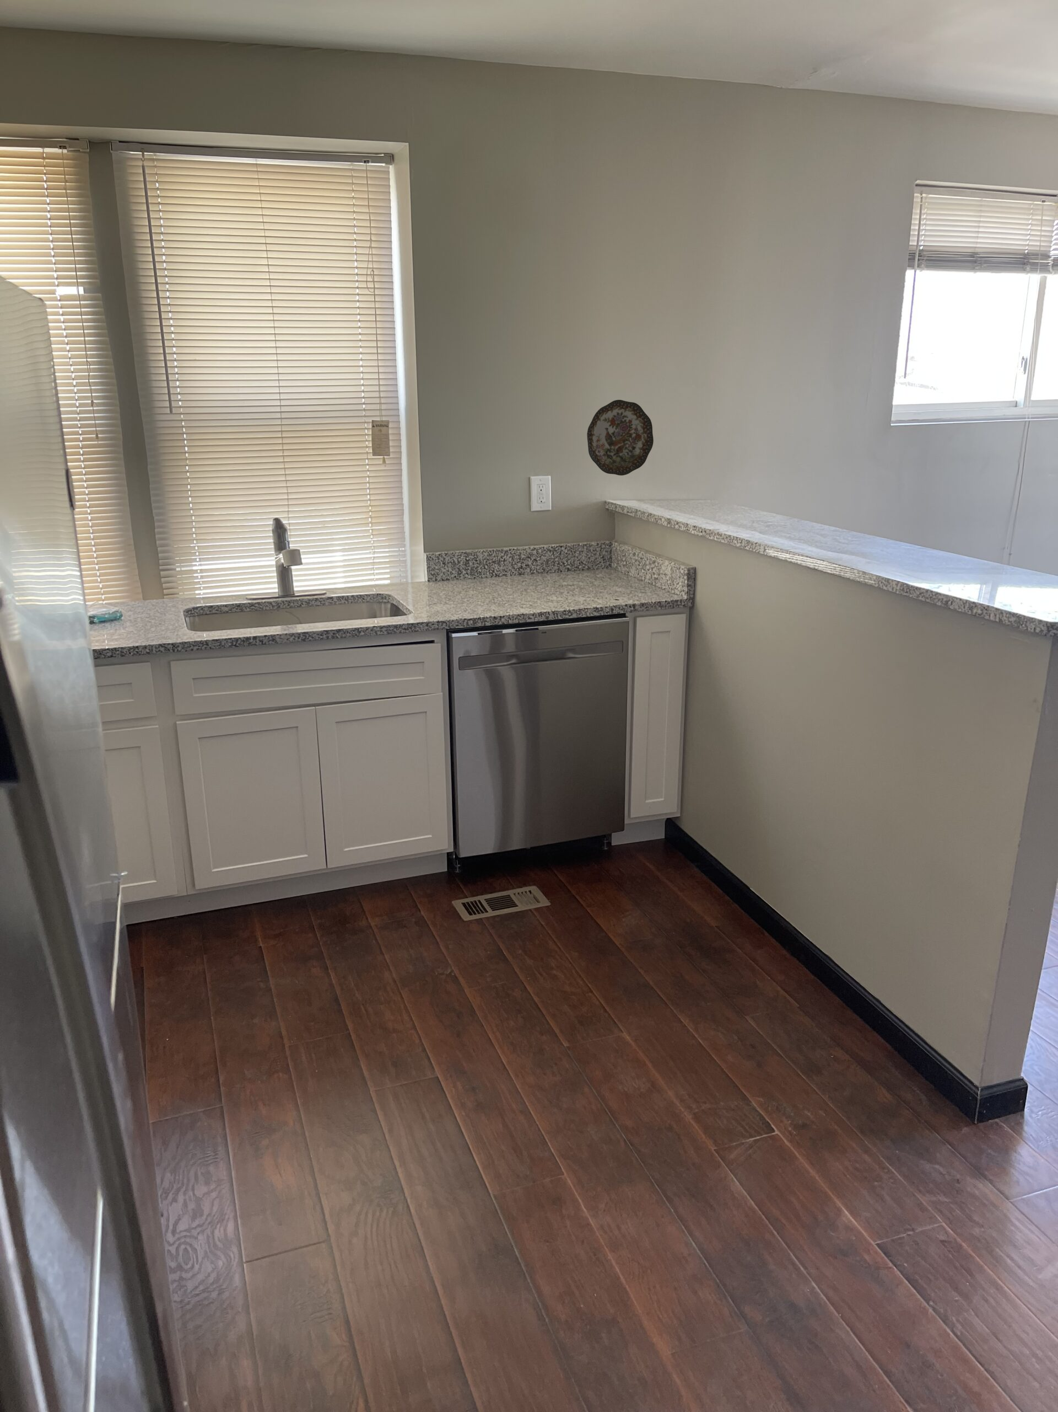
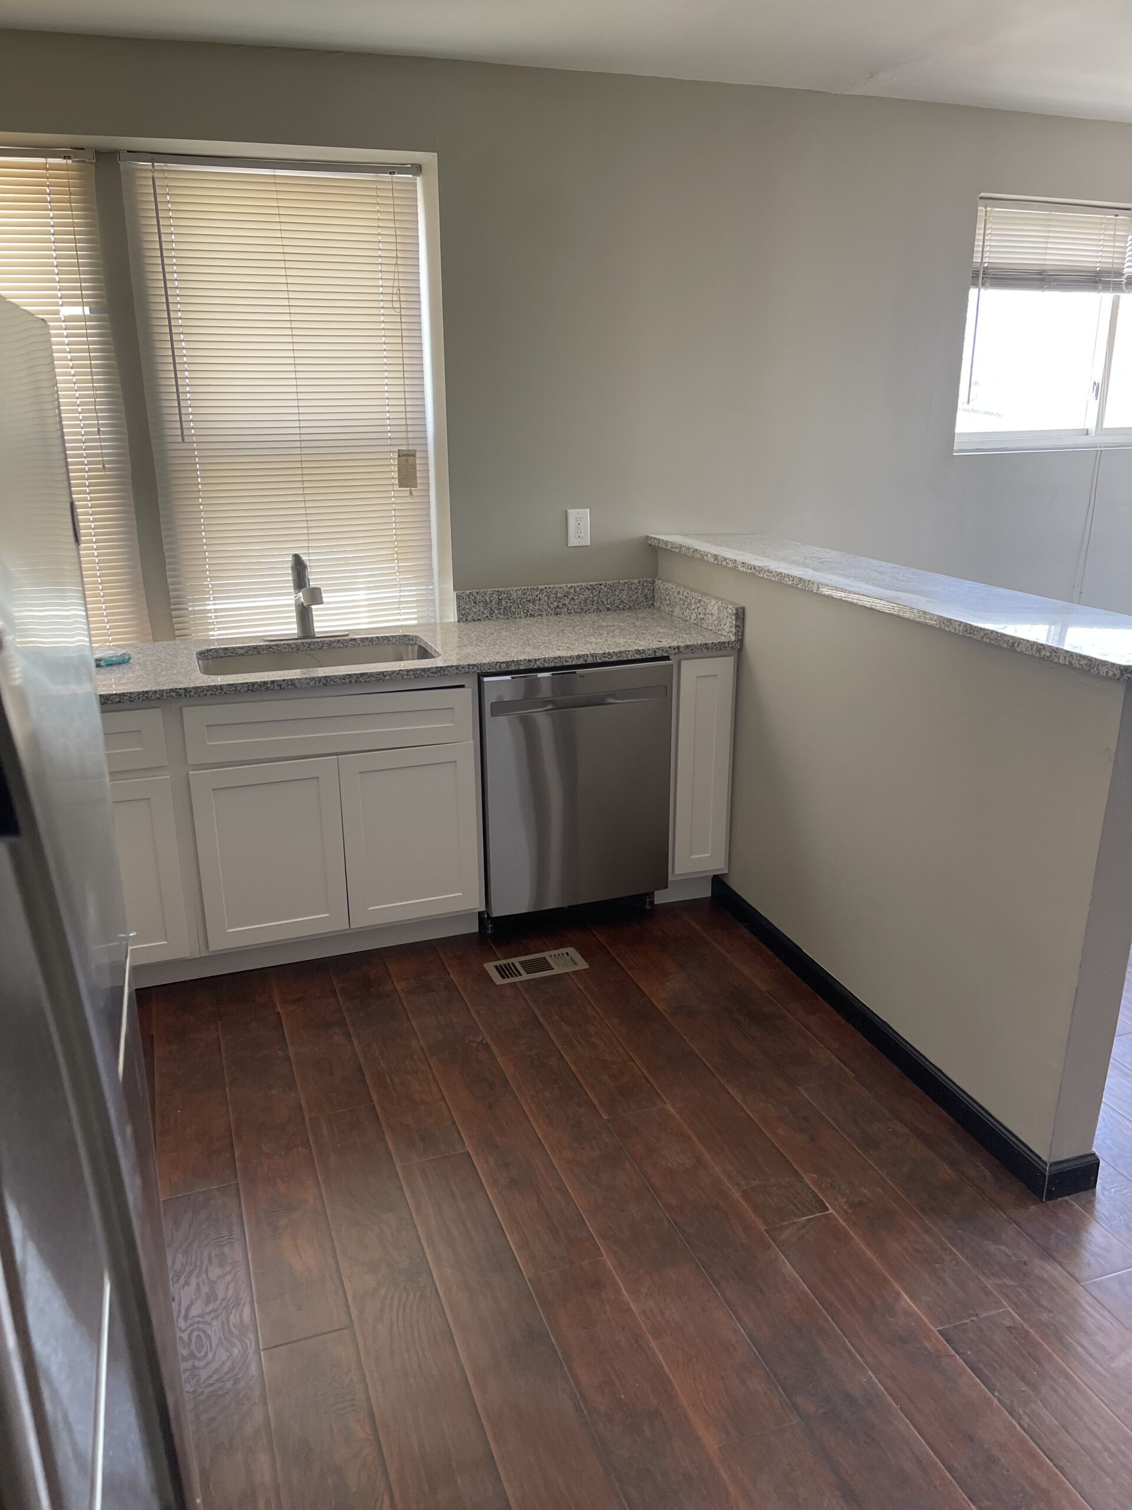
- decorative plate [587,399,655,476]
